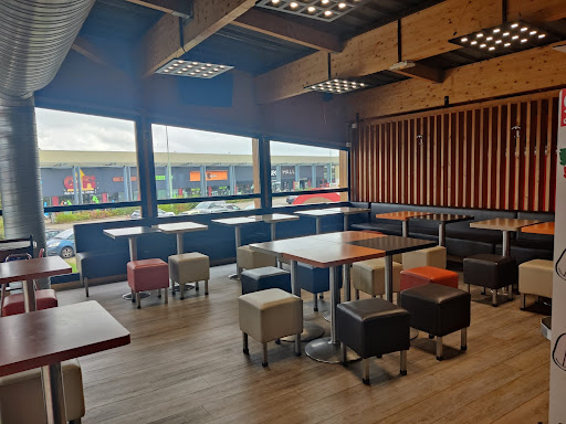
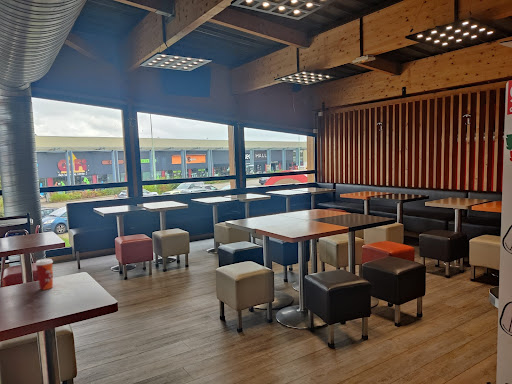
+ paper cup [34,258,54,291]
